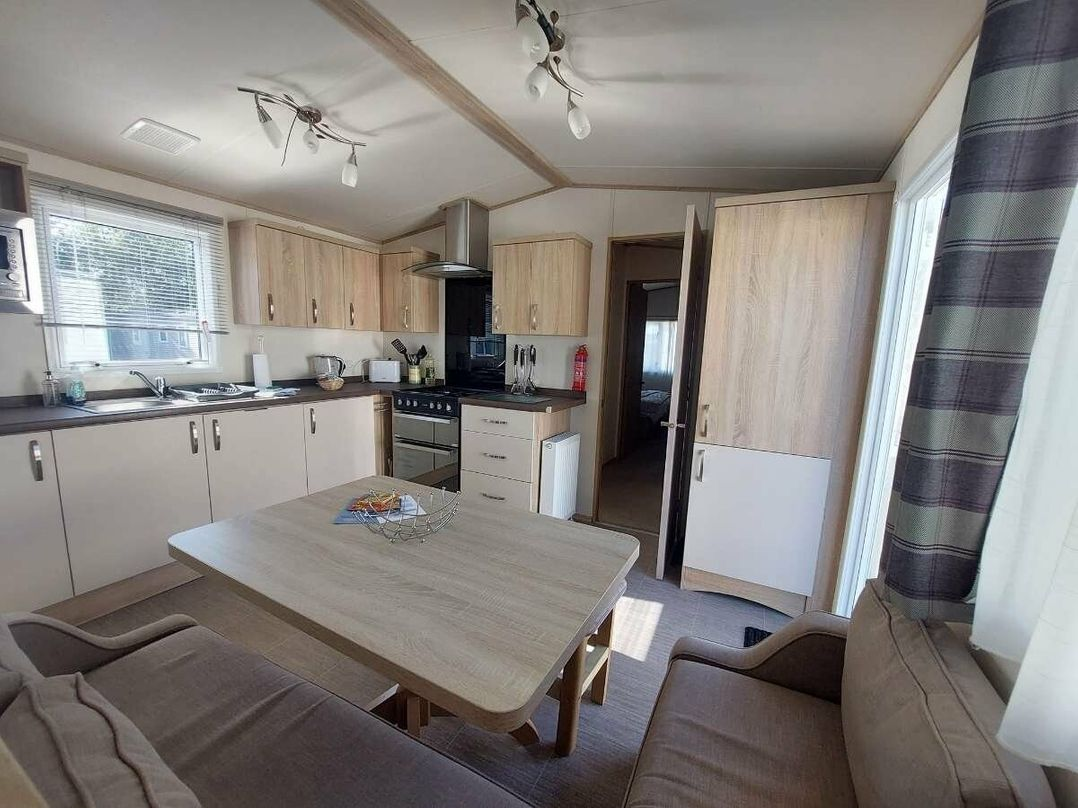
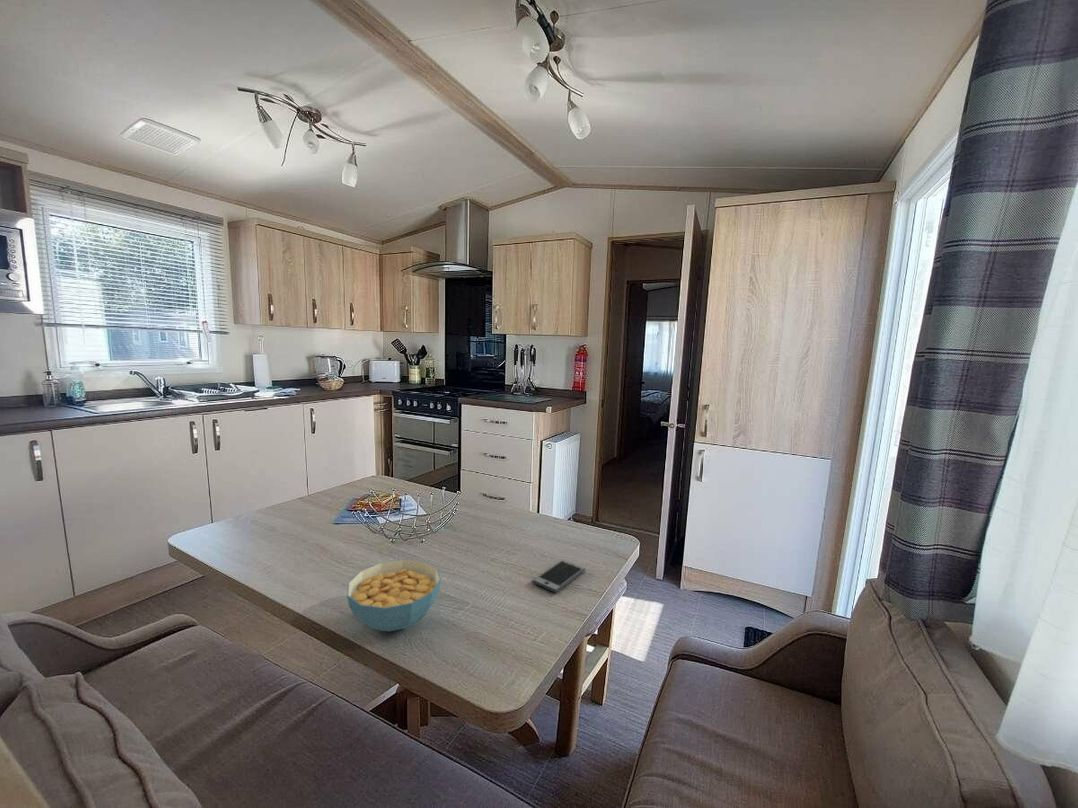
+ cereal bowl [346,558,442,632]
+ smartphone [531,559,586,594]
